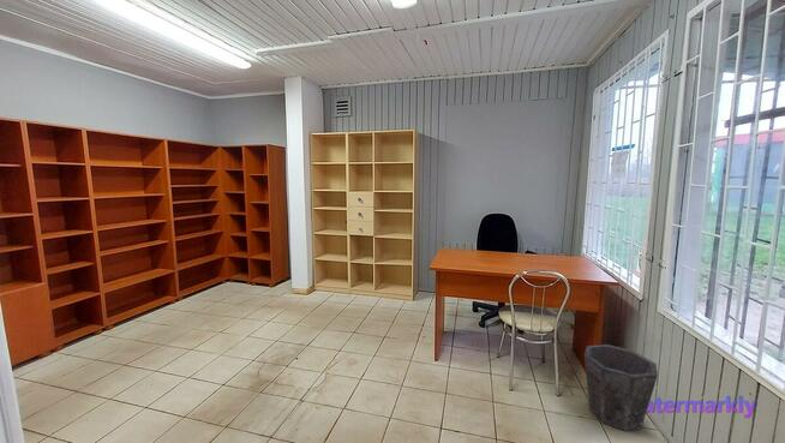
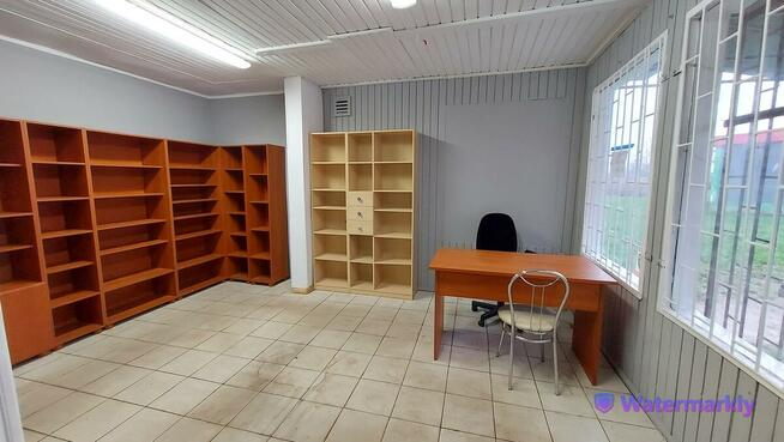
- waste bin [583,343,659,432]
